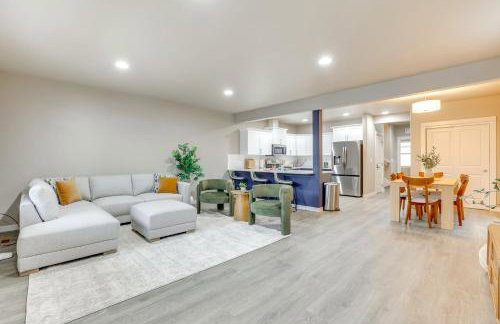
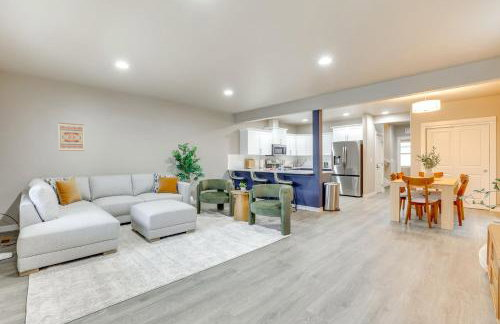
+ wall art [57,122,85,152]
